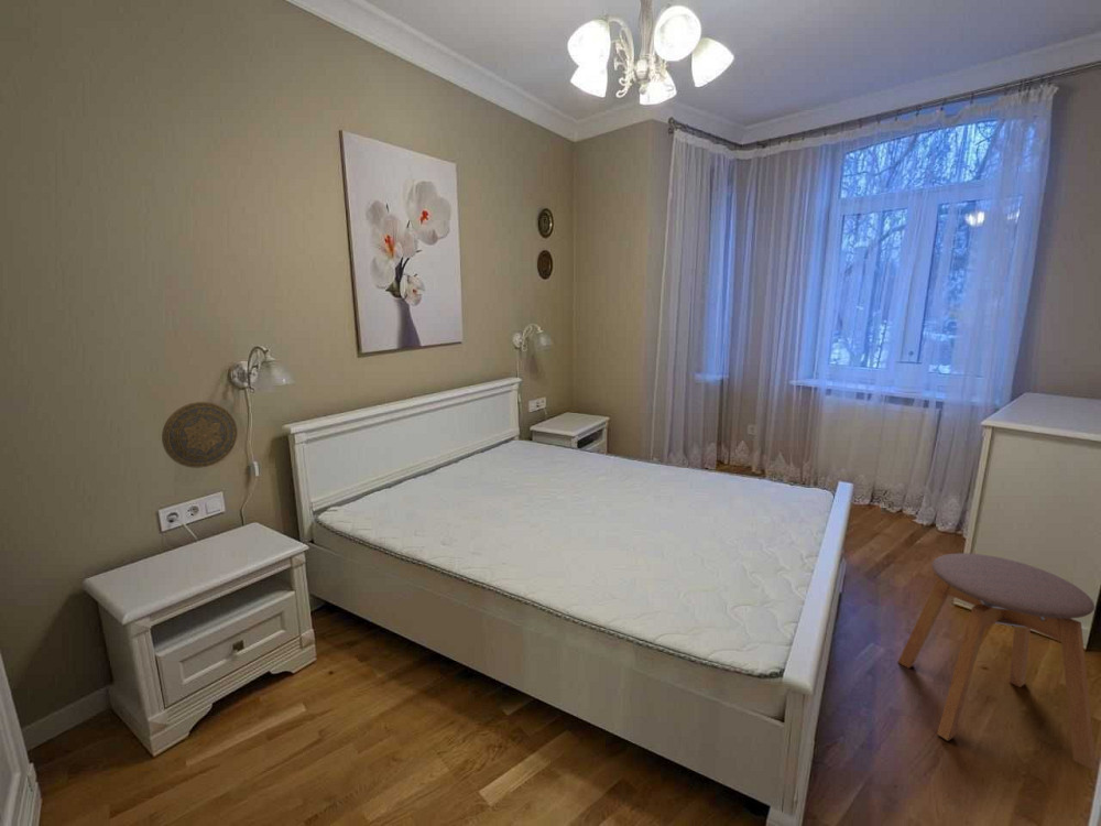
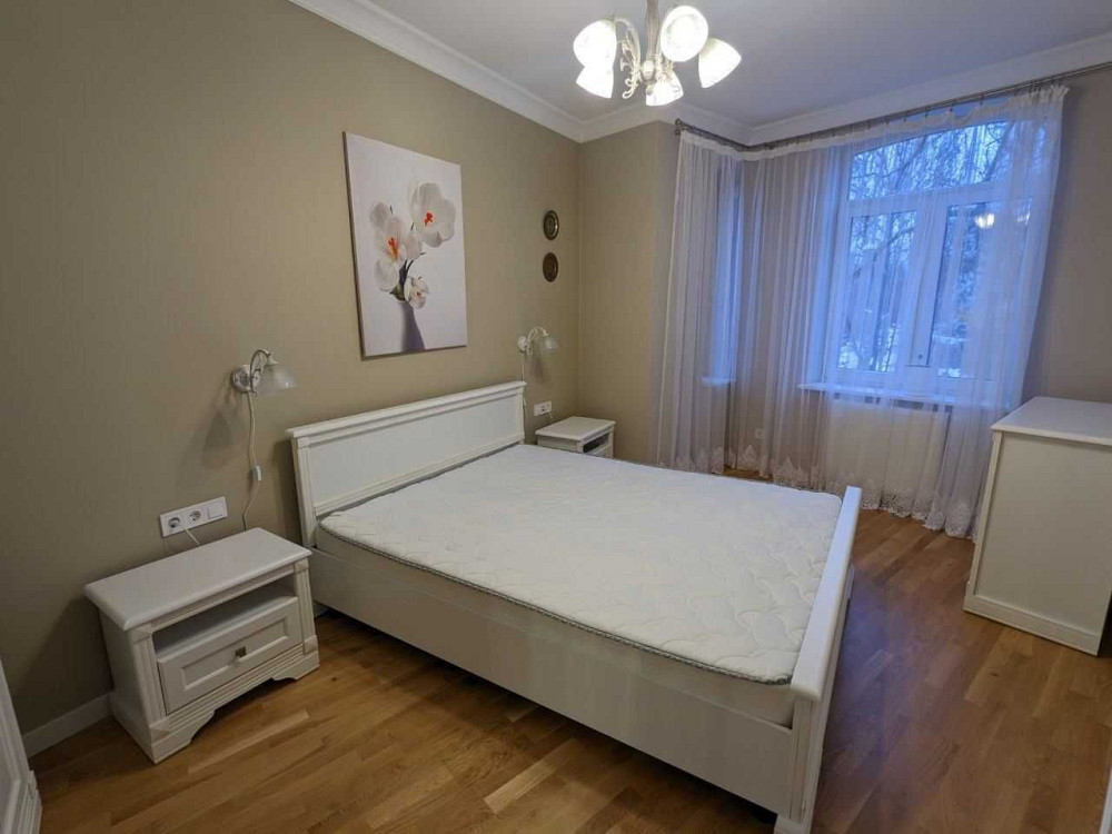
- decorative plate [161,401,239,469]
- stool [897,552,1097,771]
